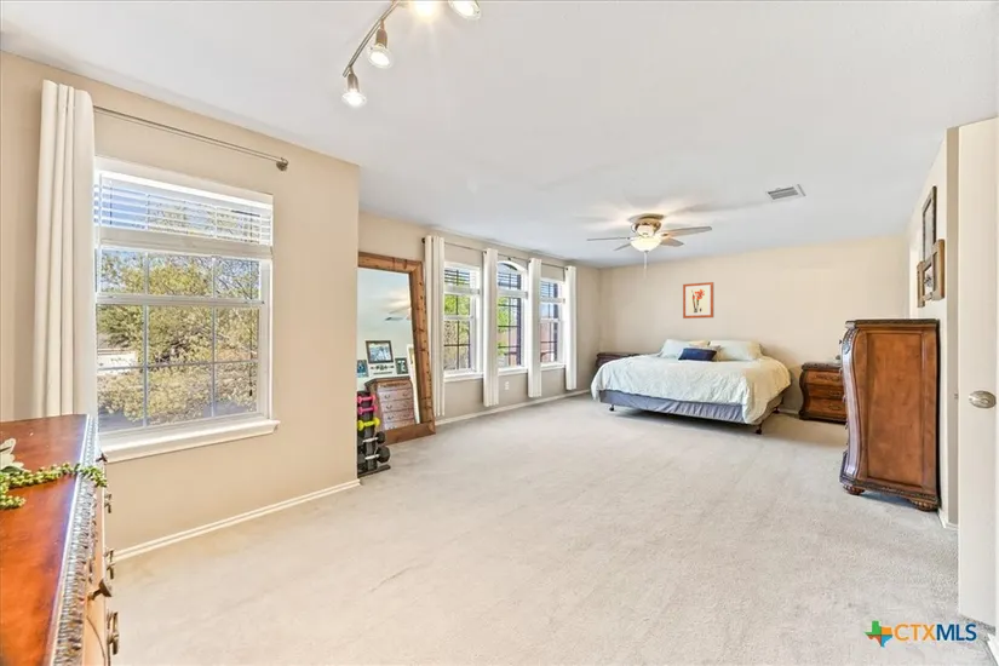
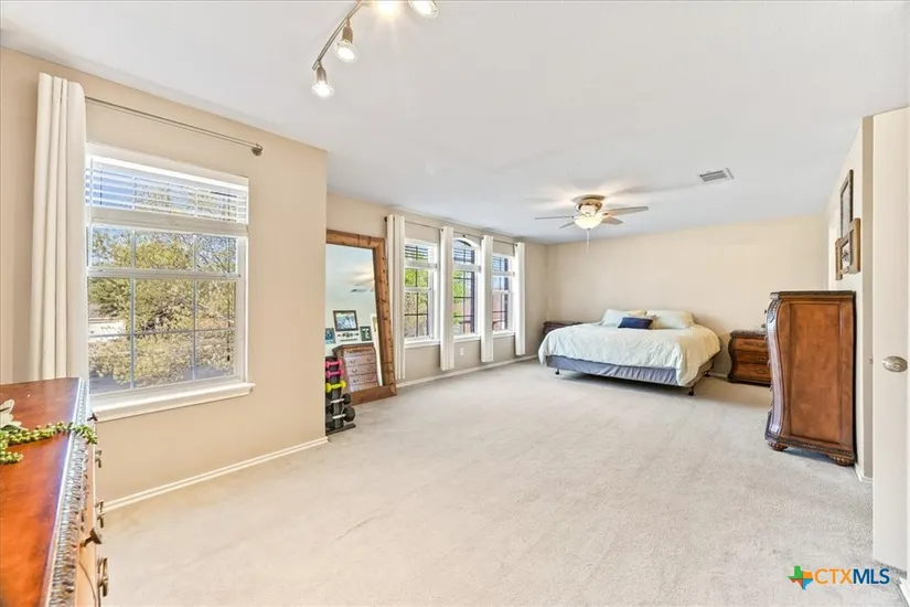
- wall art [682,281,714,320]
